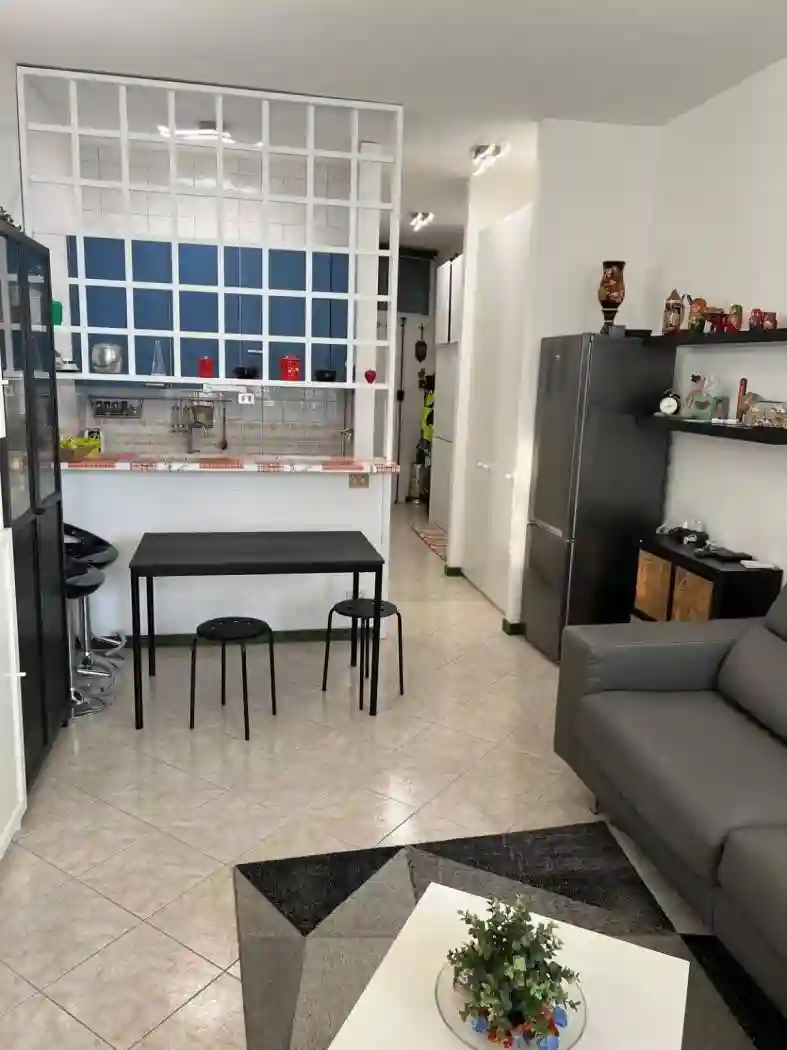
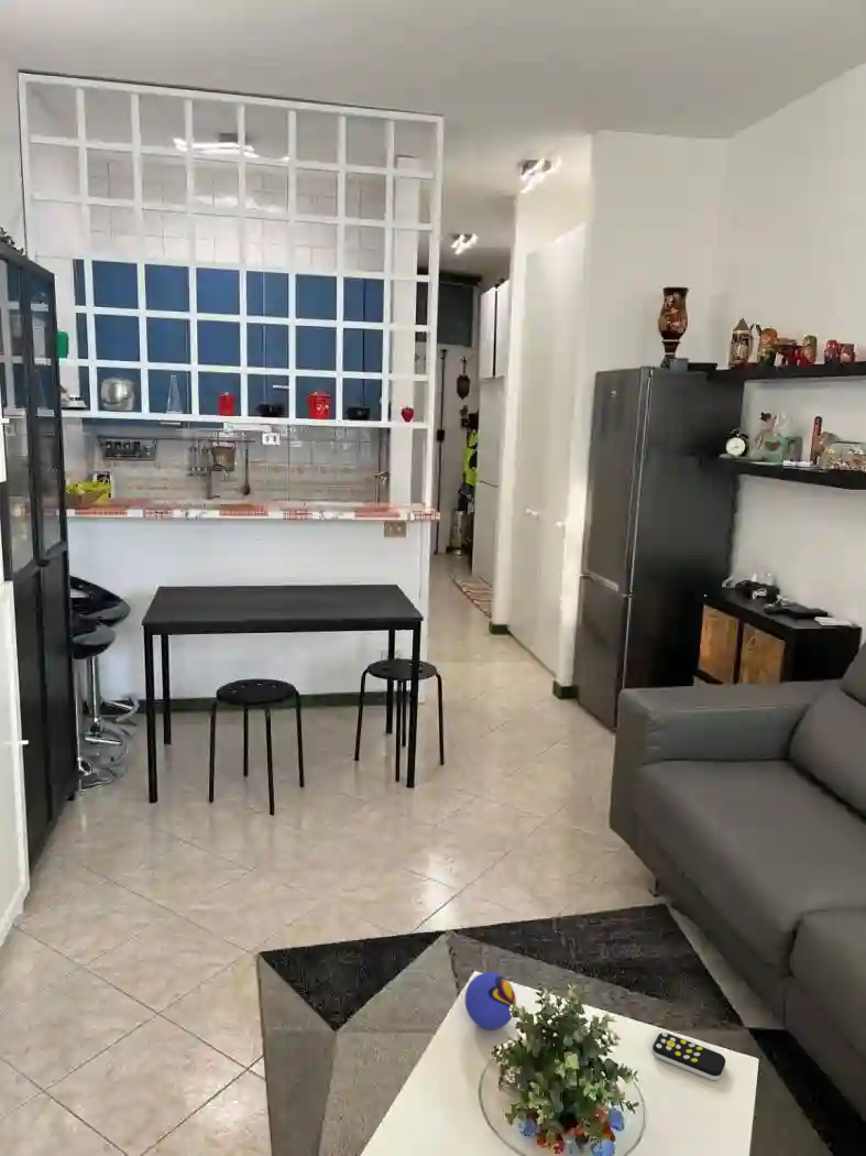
+ remote control [651,1032,726,1081]
+ decorative ball [464,971,517,1030]
